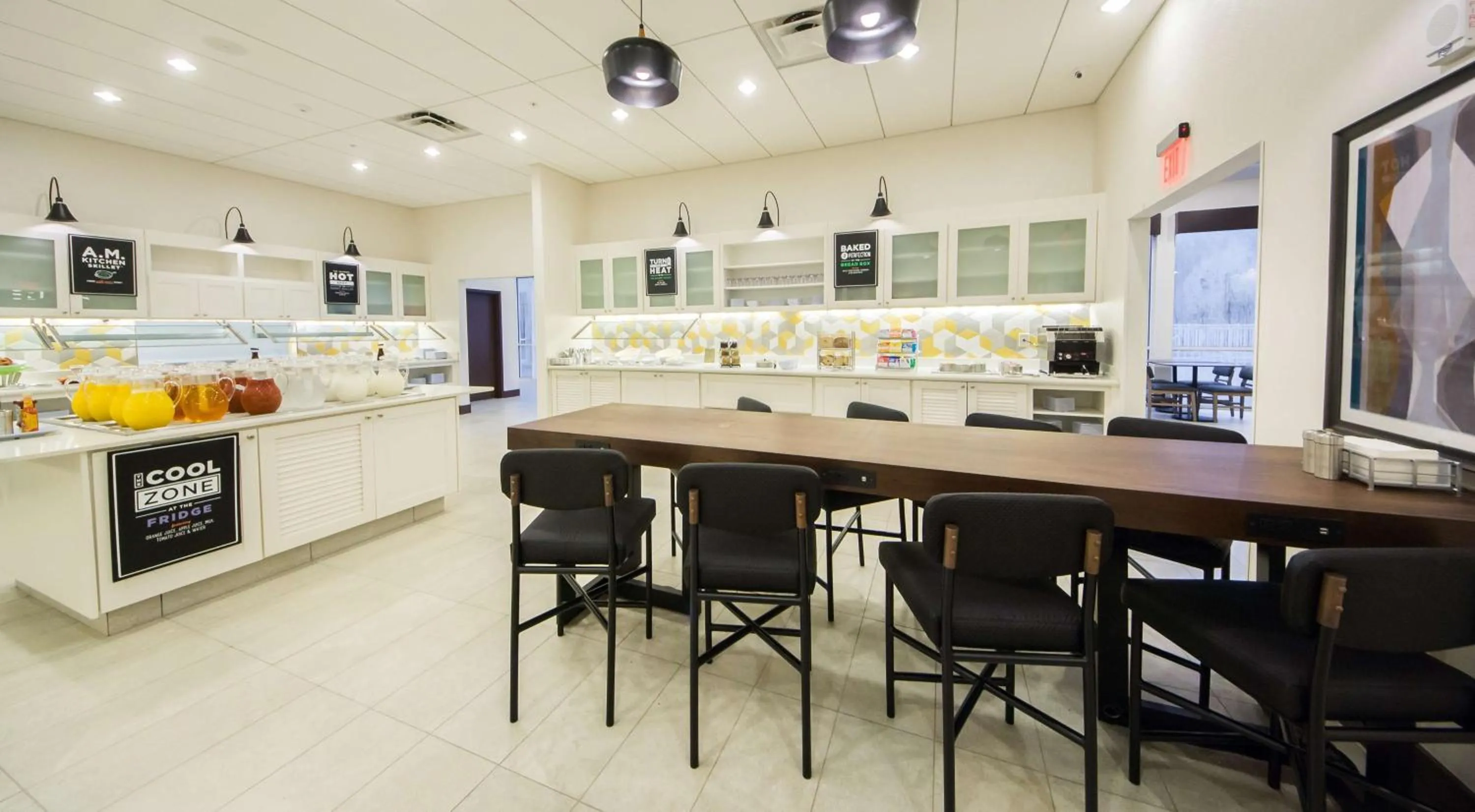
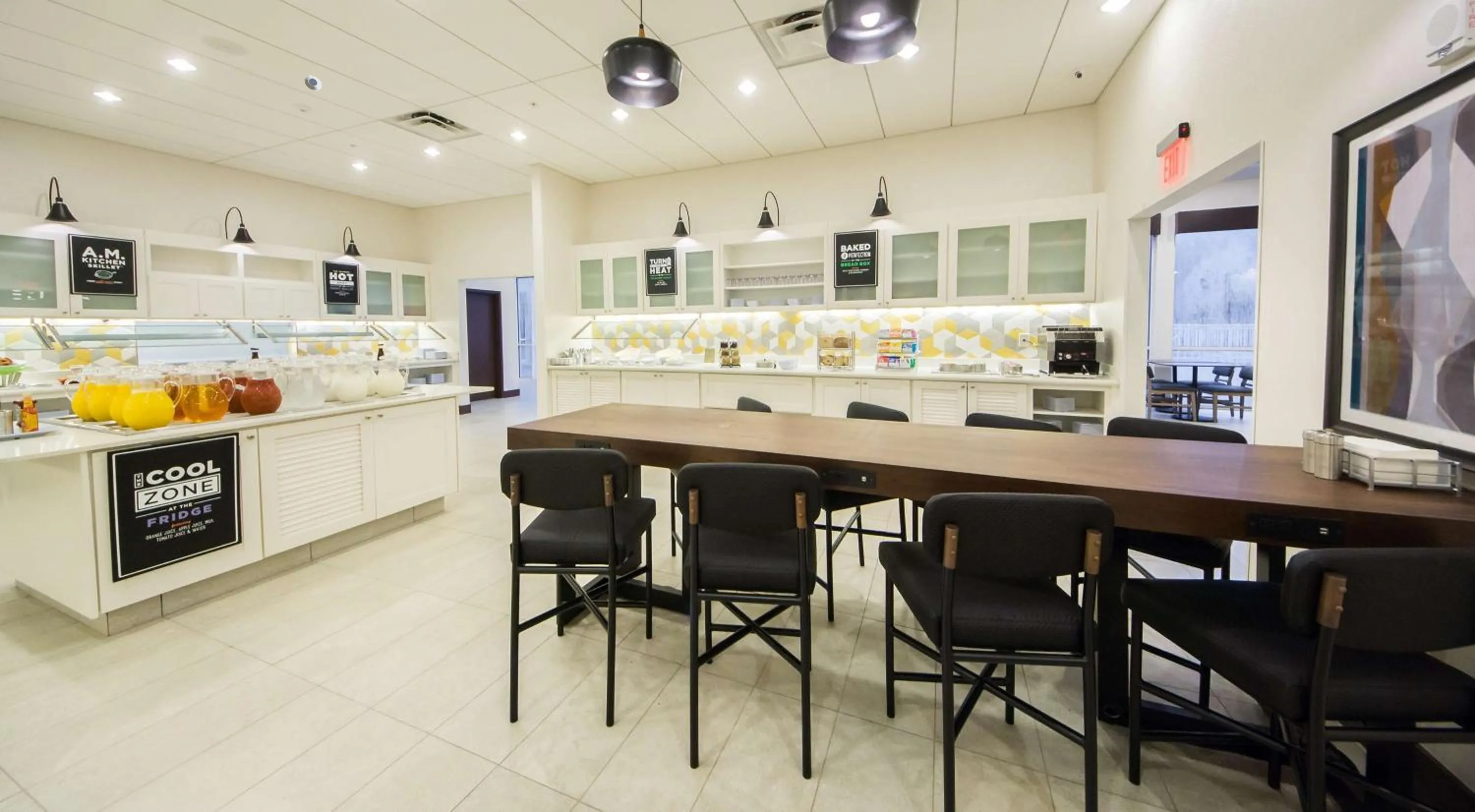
+ smoke detector [304,75,323,91]
